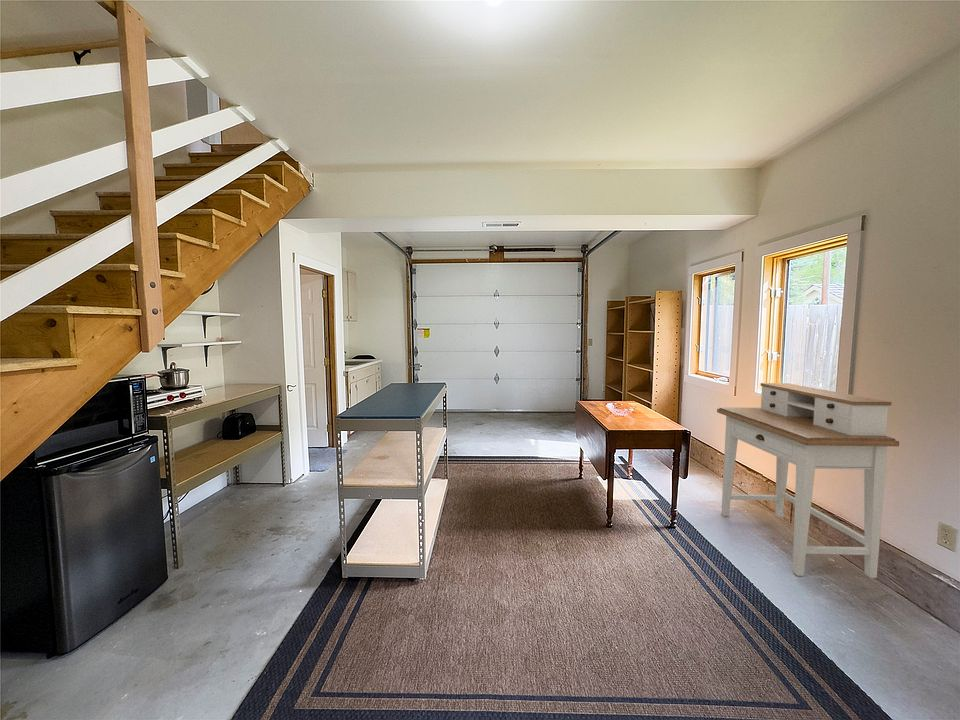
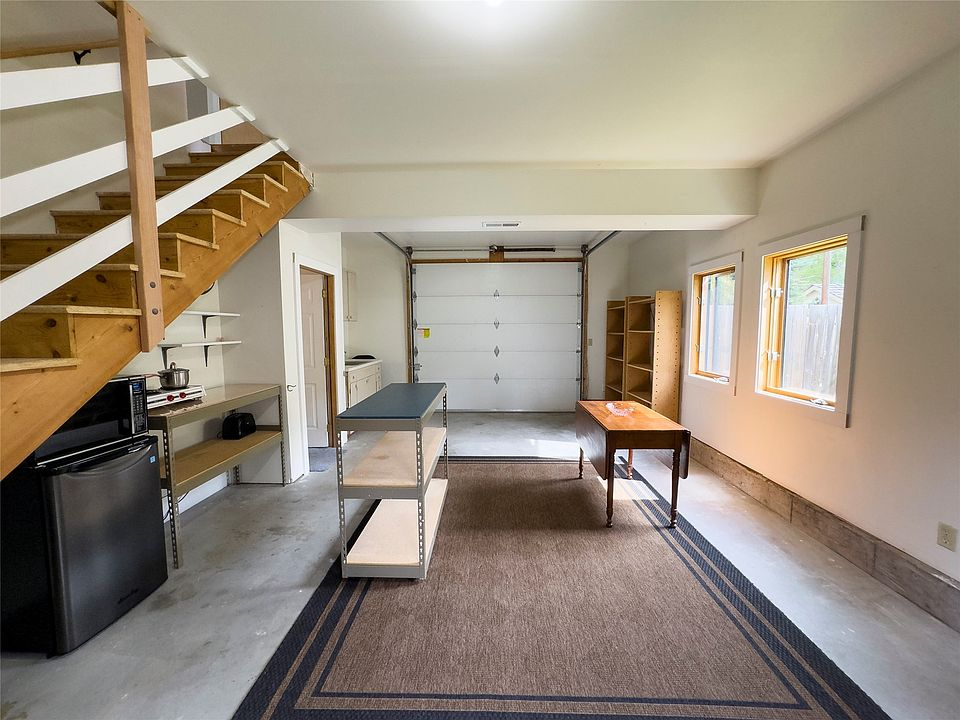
- desk [716,382,900,579]
